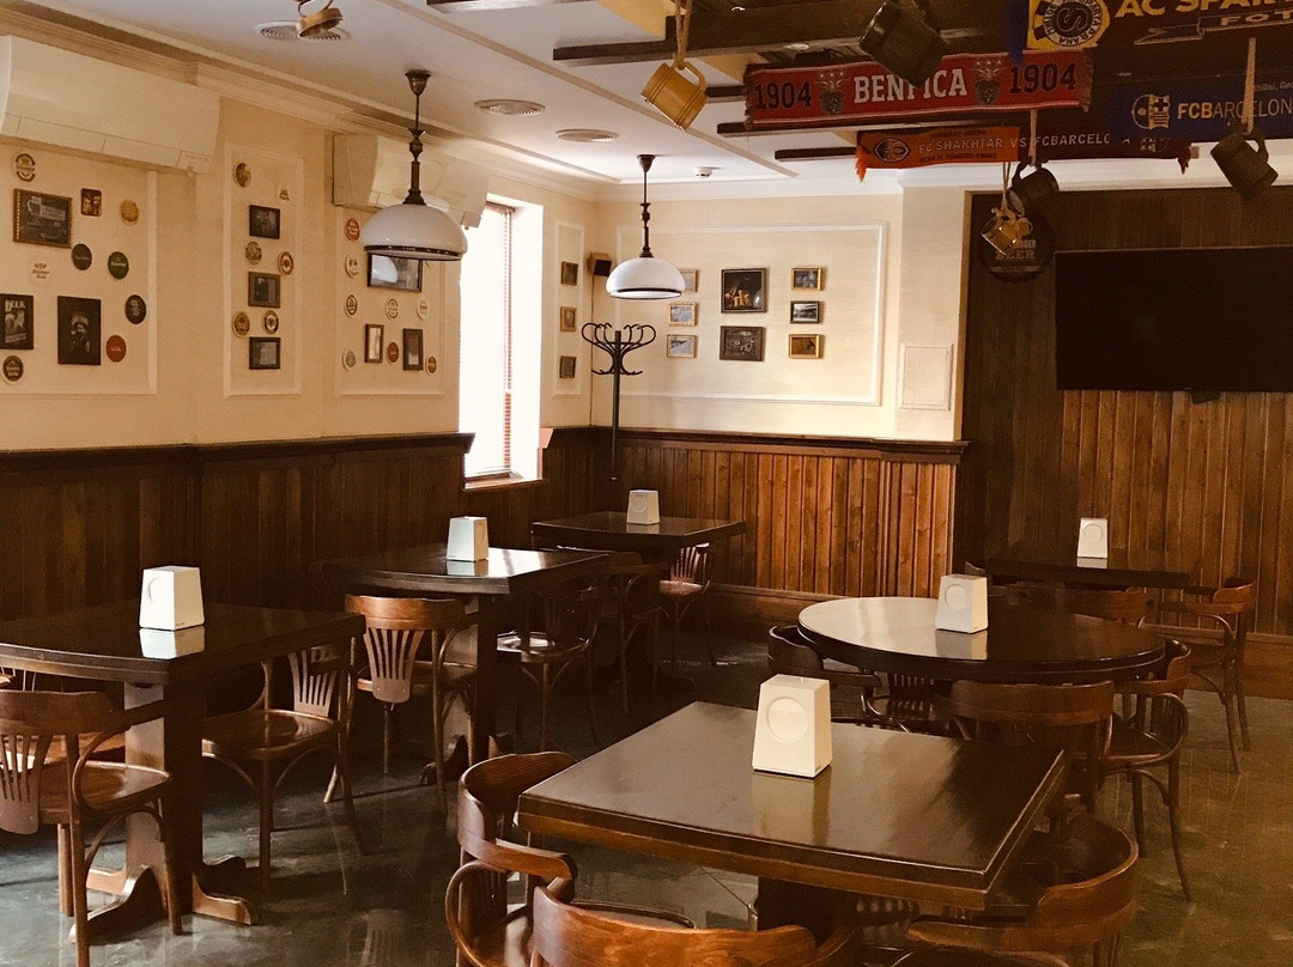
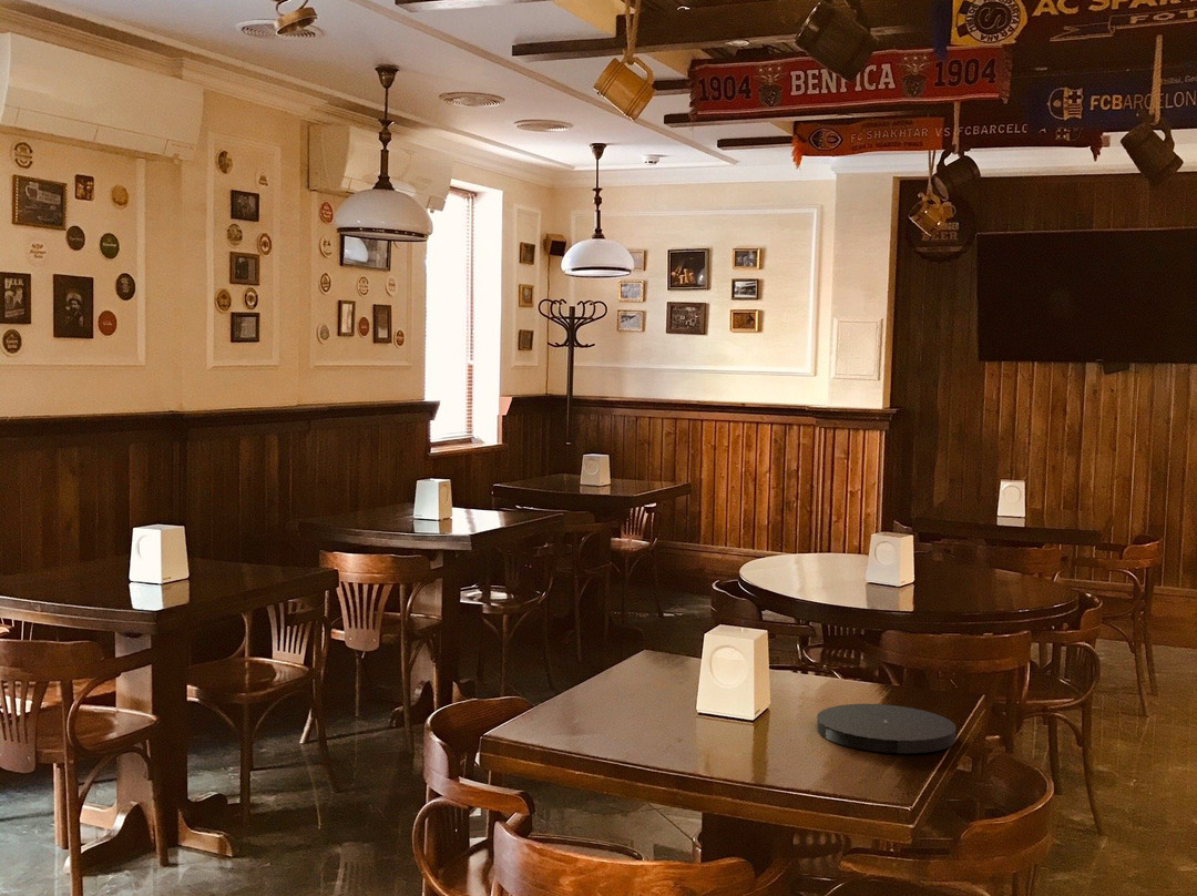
+ plate [816,703,956,754]
